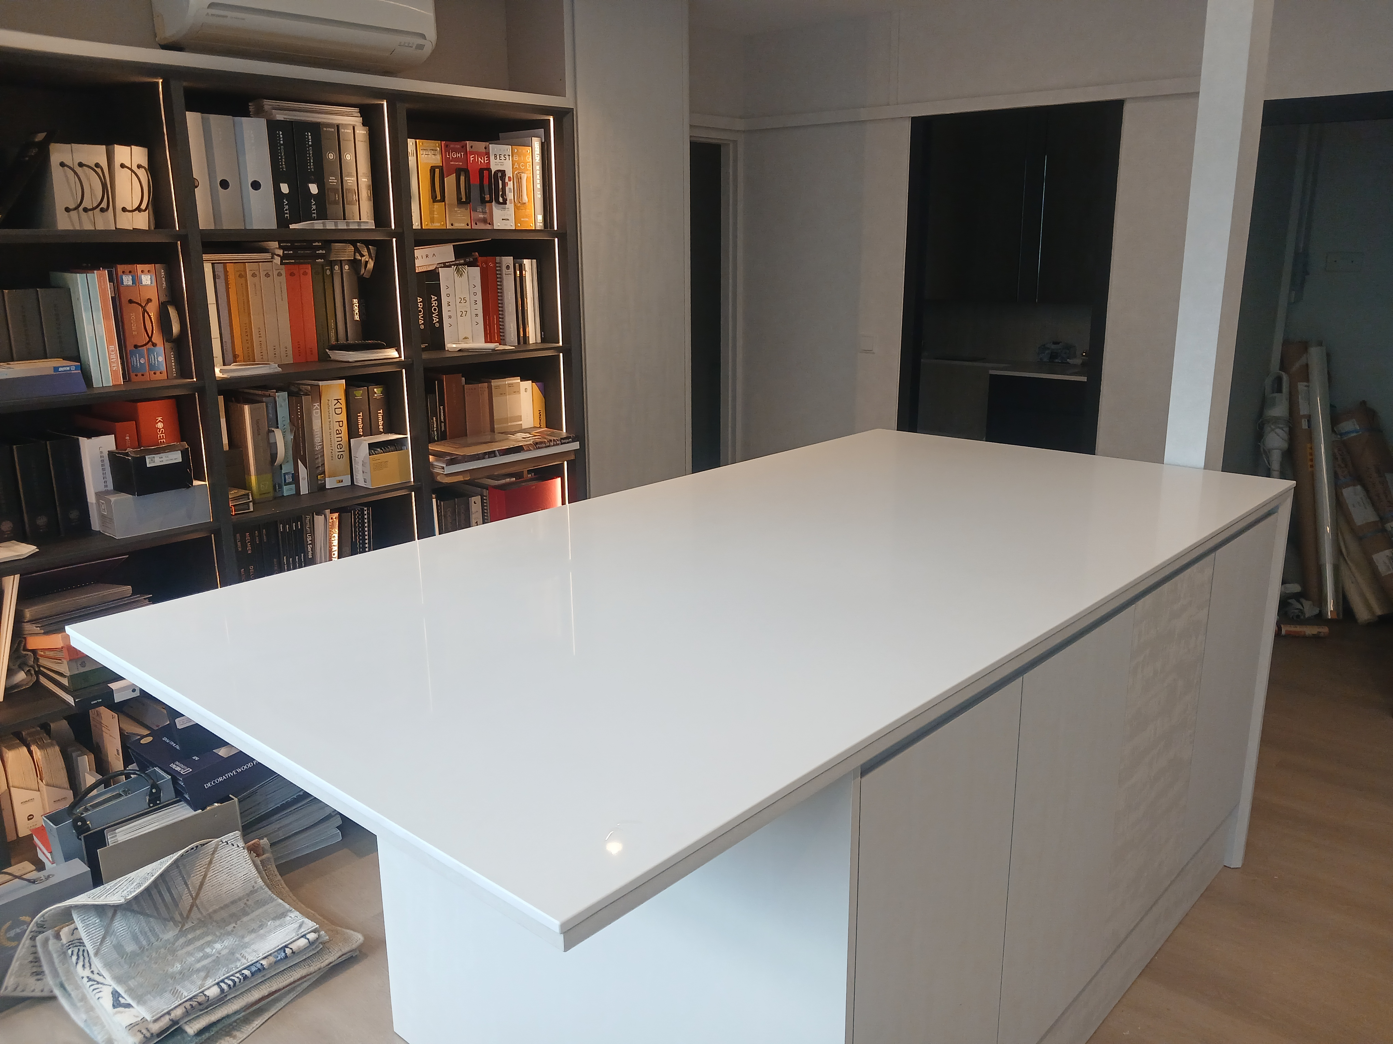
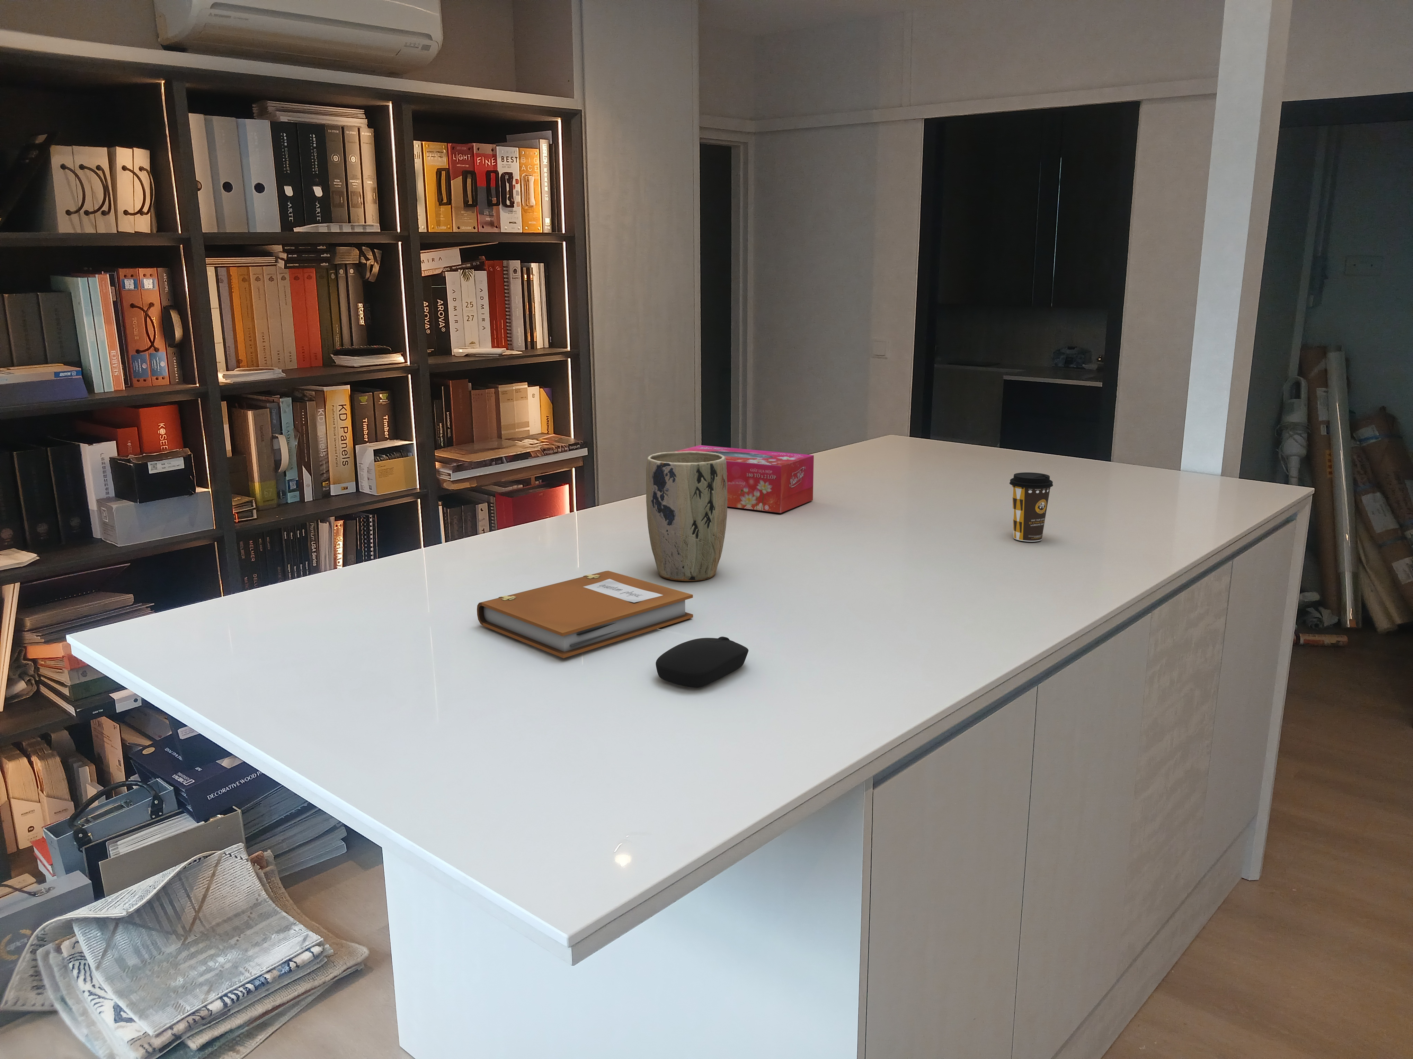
+ plant pot [646,452,728,582]
+ notebook [476,571,693,659]
+ computer mouse [655,636,749,687]
+ tissue box [674,445,814,513]
+ coffee cup [1009,472,1054,542]
